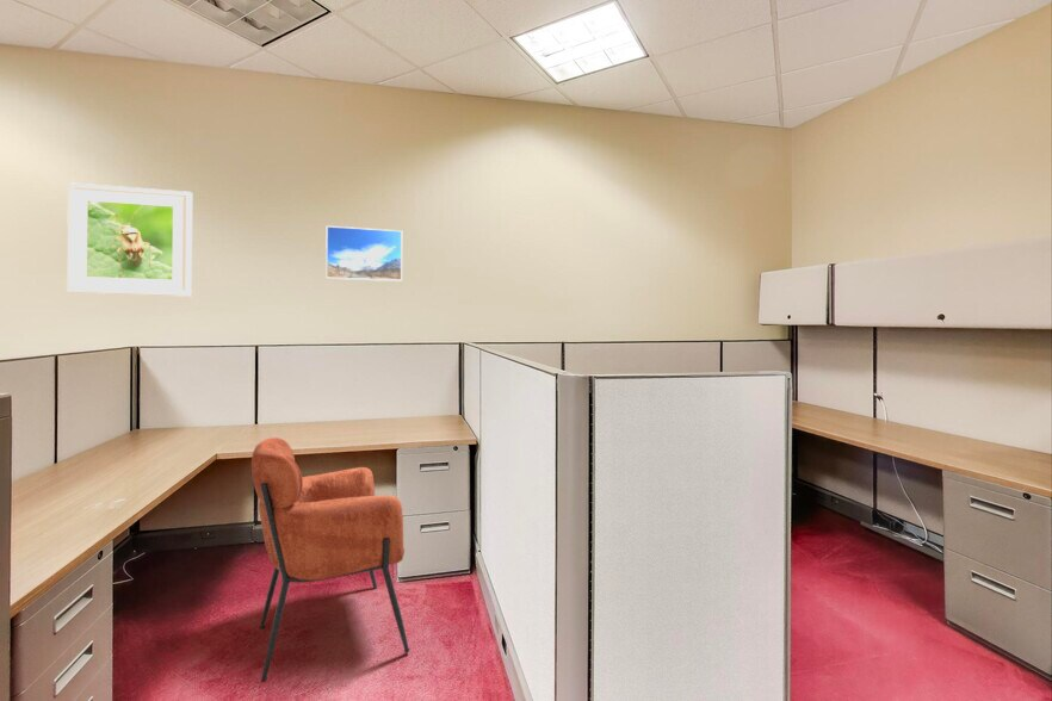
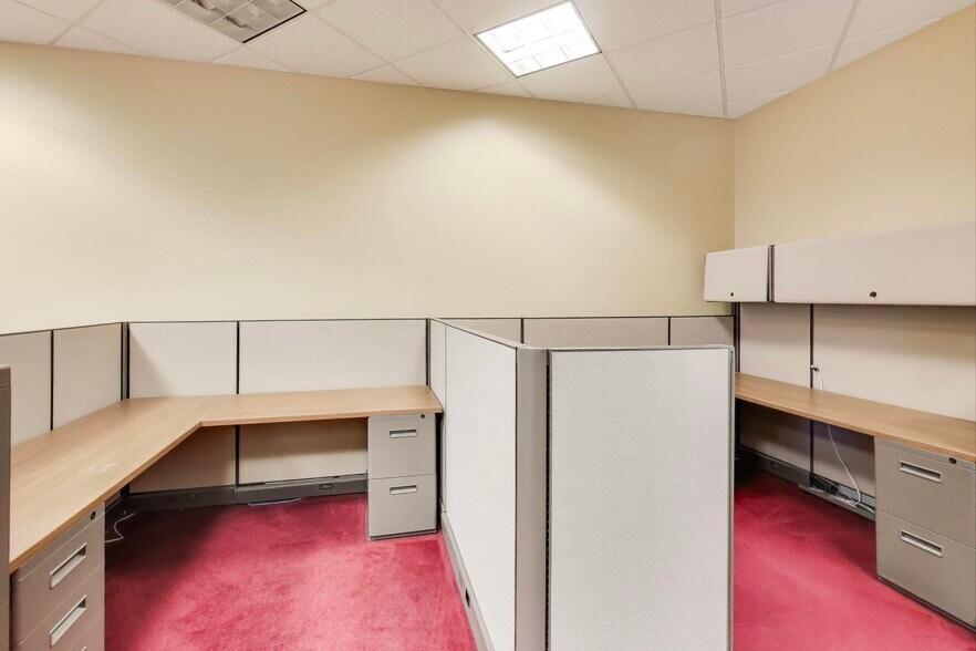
- chair [250,436,410,683]
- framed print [324,224,403,283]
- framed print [66,181,193,298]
